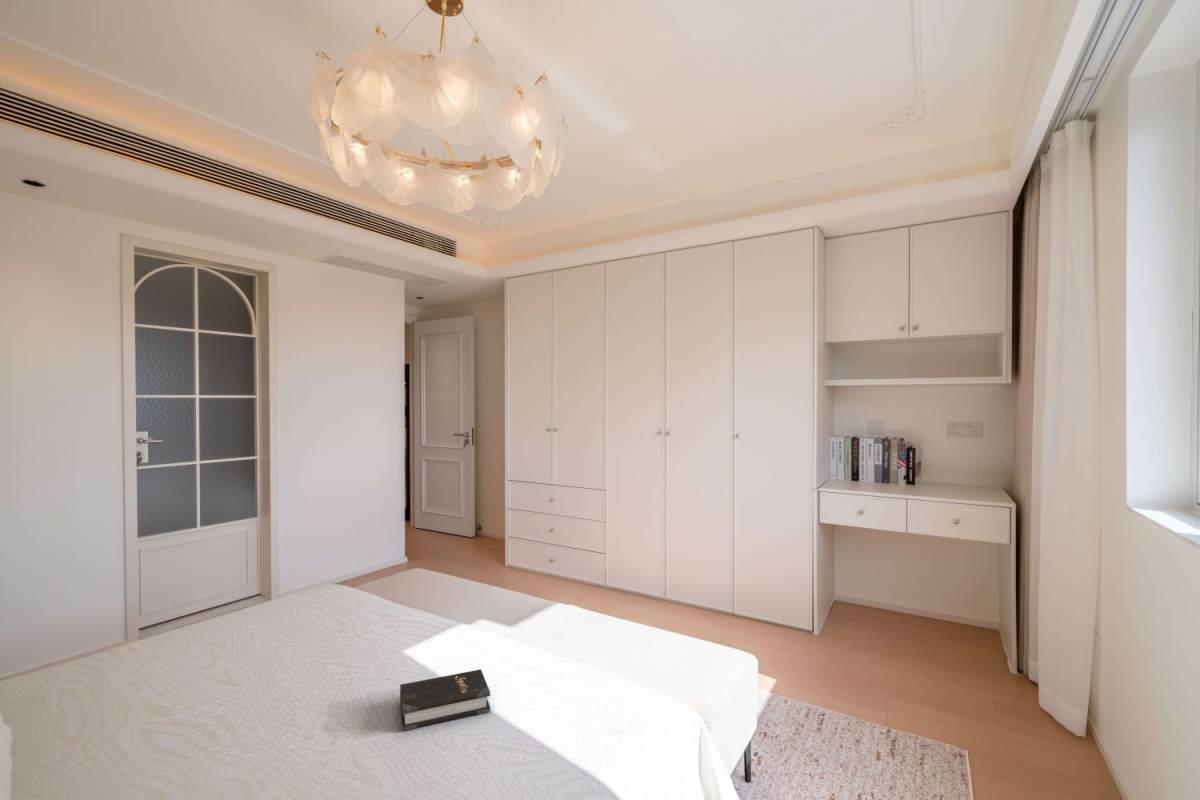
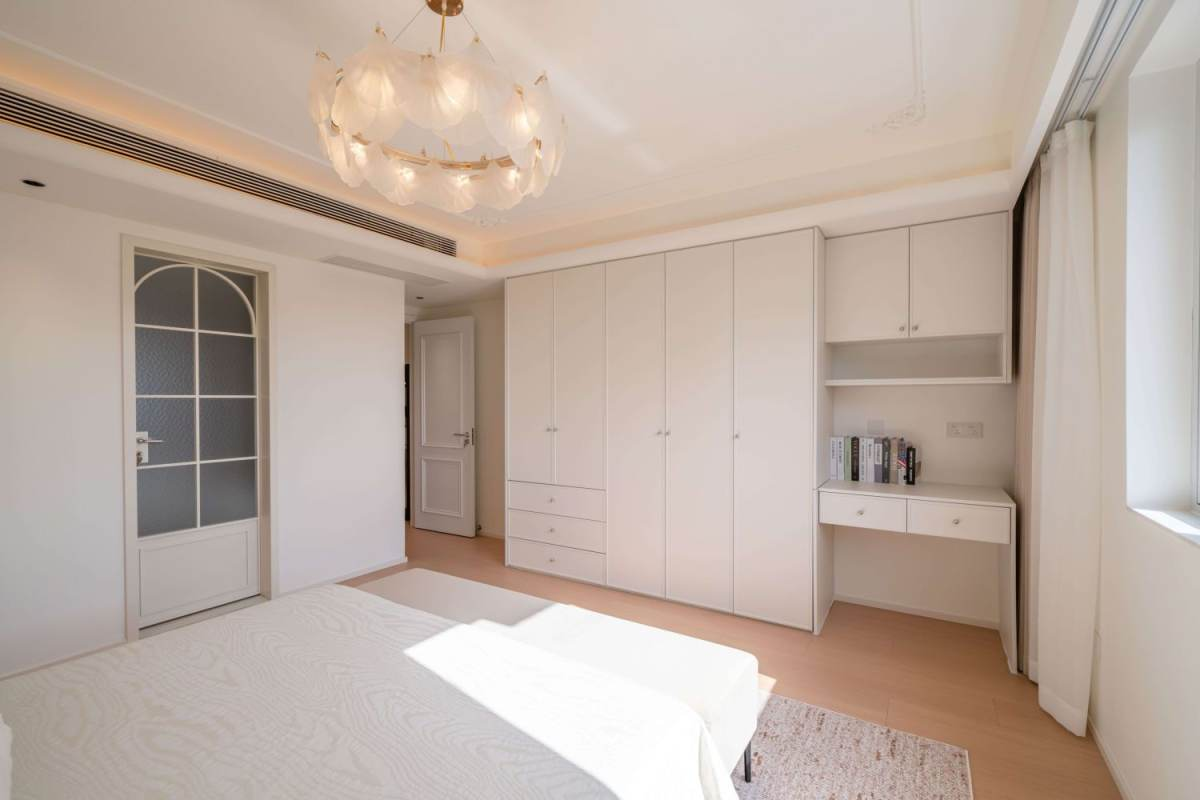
- hardback book [399,669,491,732]
